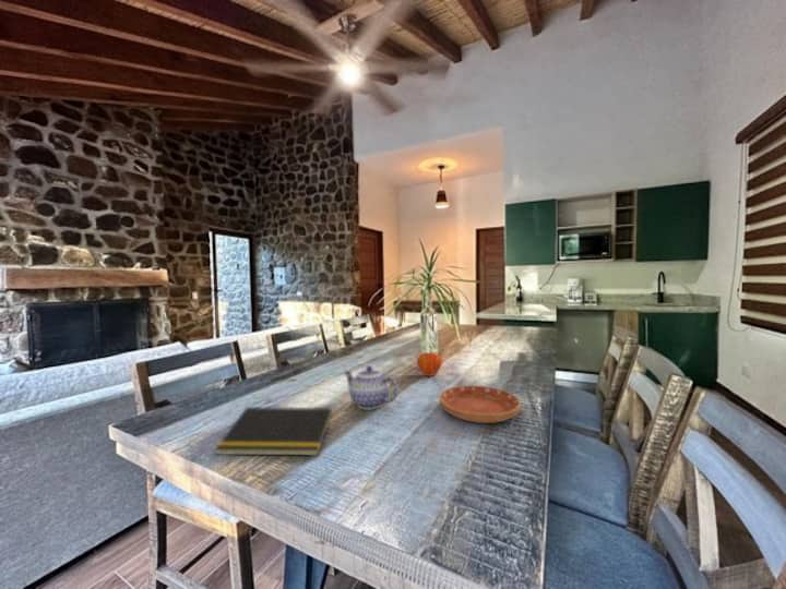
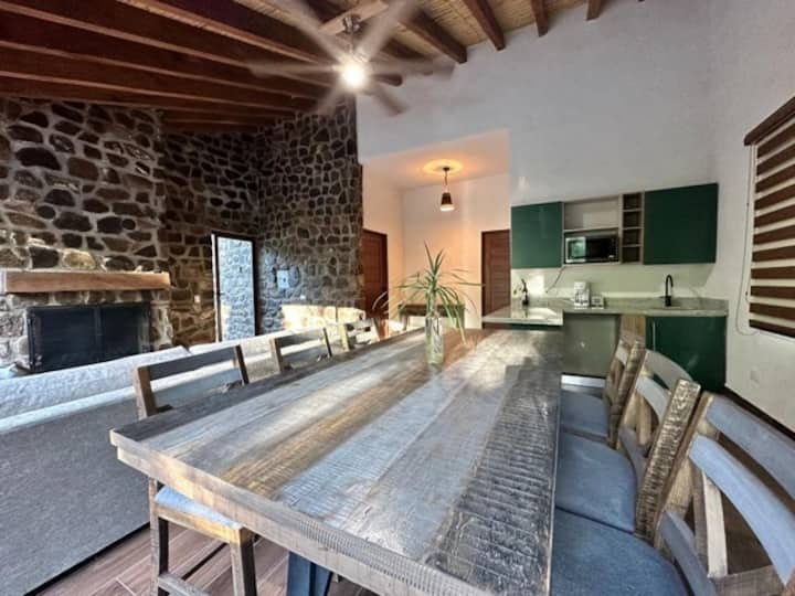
- fruit [416,349,443,377]
- teapot [343,364,400,410]
- saucer [438,384,522,424]
- notepad [214,406,333,457]
